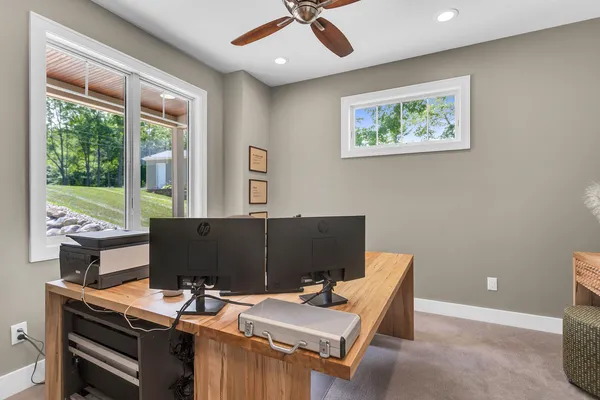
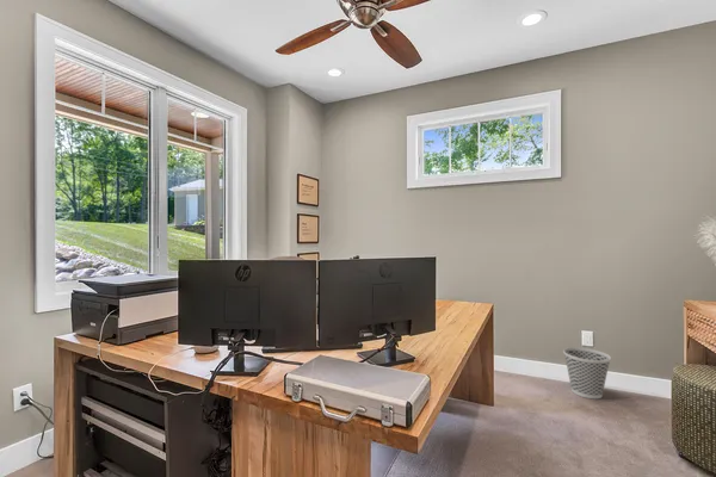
+ wastebasket [562,346,612,399]
